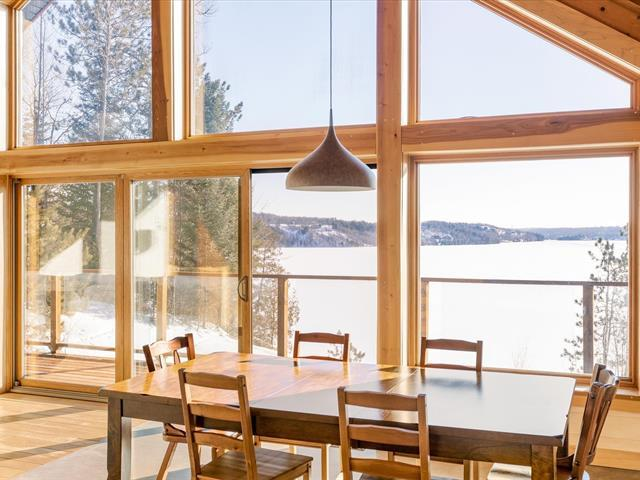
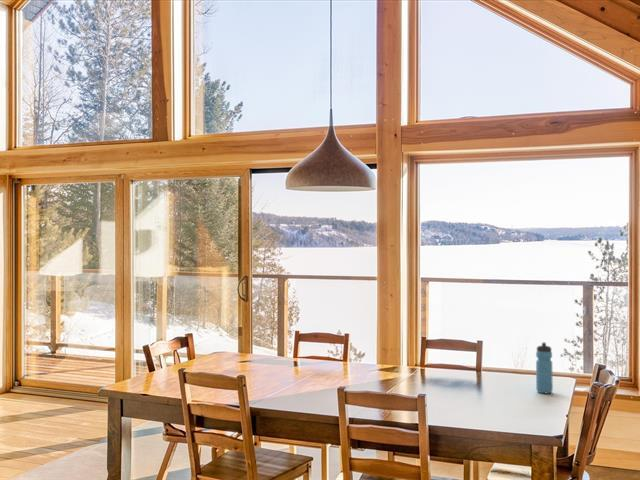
+ water bottle [535,341,554,394]
